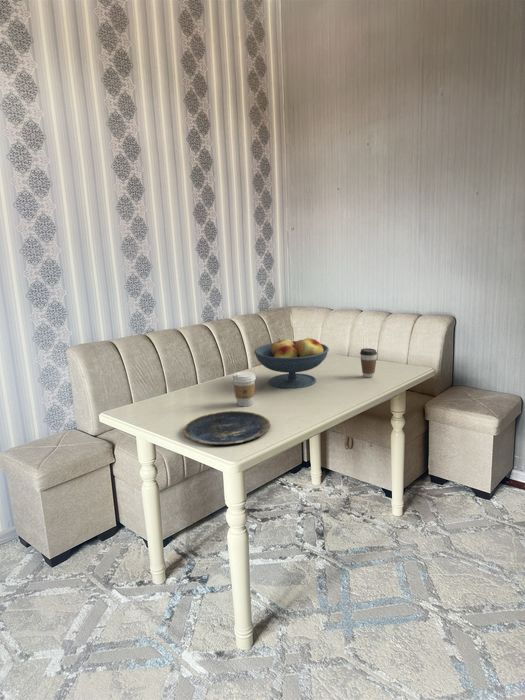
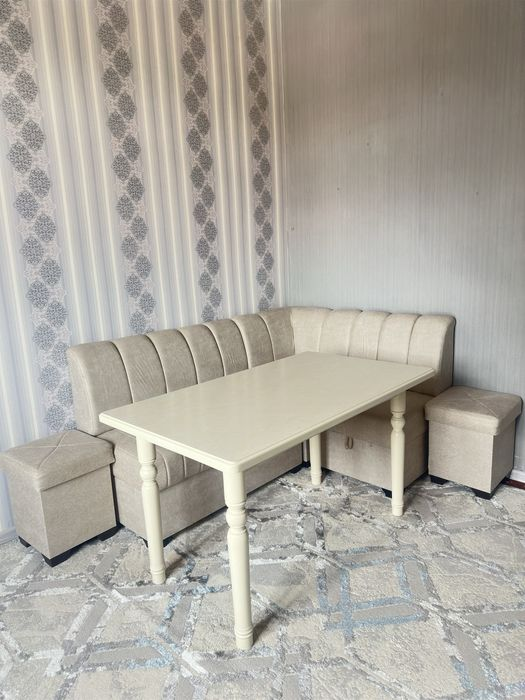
- fruit bowl [253,337,330,390]
- plate [183,410,271,446]
- coffee cup [231,371,257,407]
- coffee cup [359,347,378,378]
